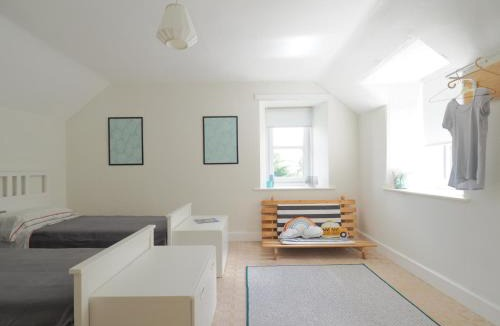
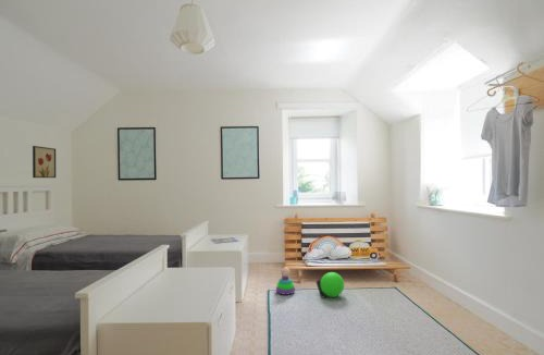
+ wall art [32,145,57,179]
+ ball [316,271,345,299]
+ stacking toy [275,266,296,296]
